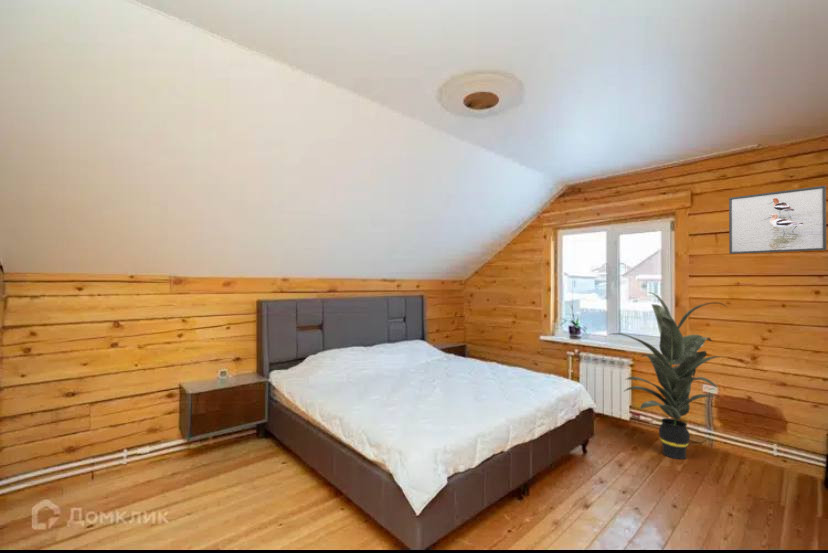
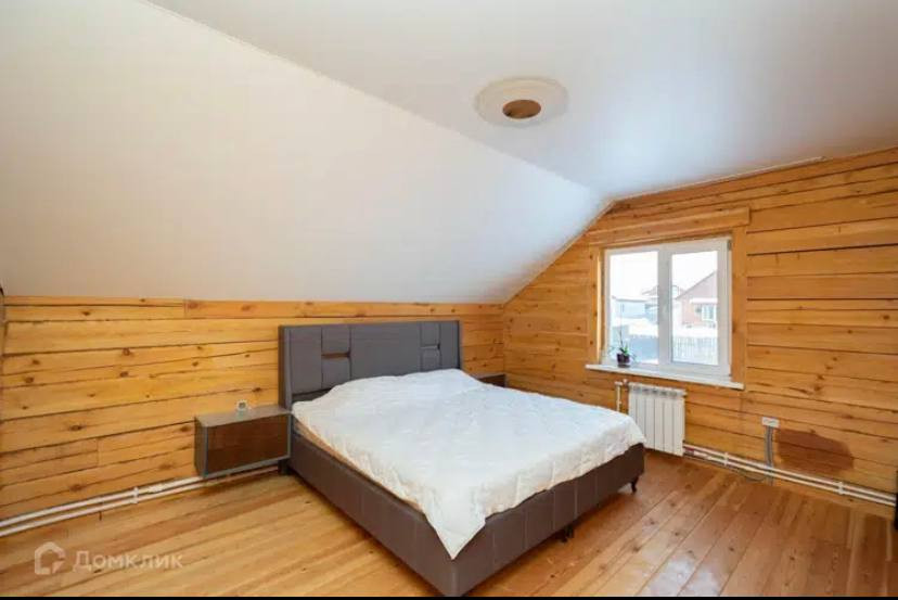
- indoor plant [607,291,728,461]
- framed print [728,185,827,255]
